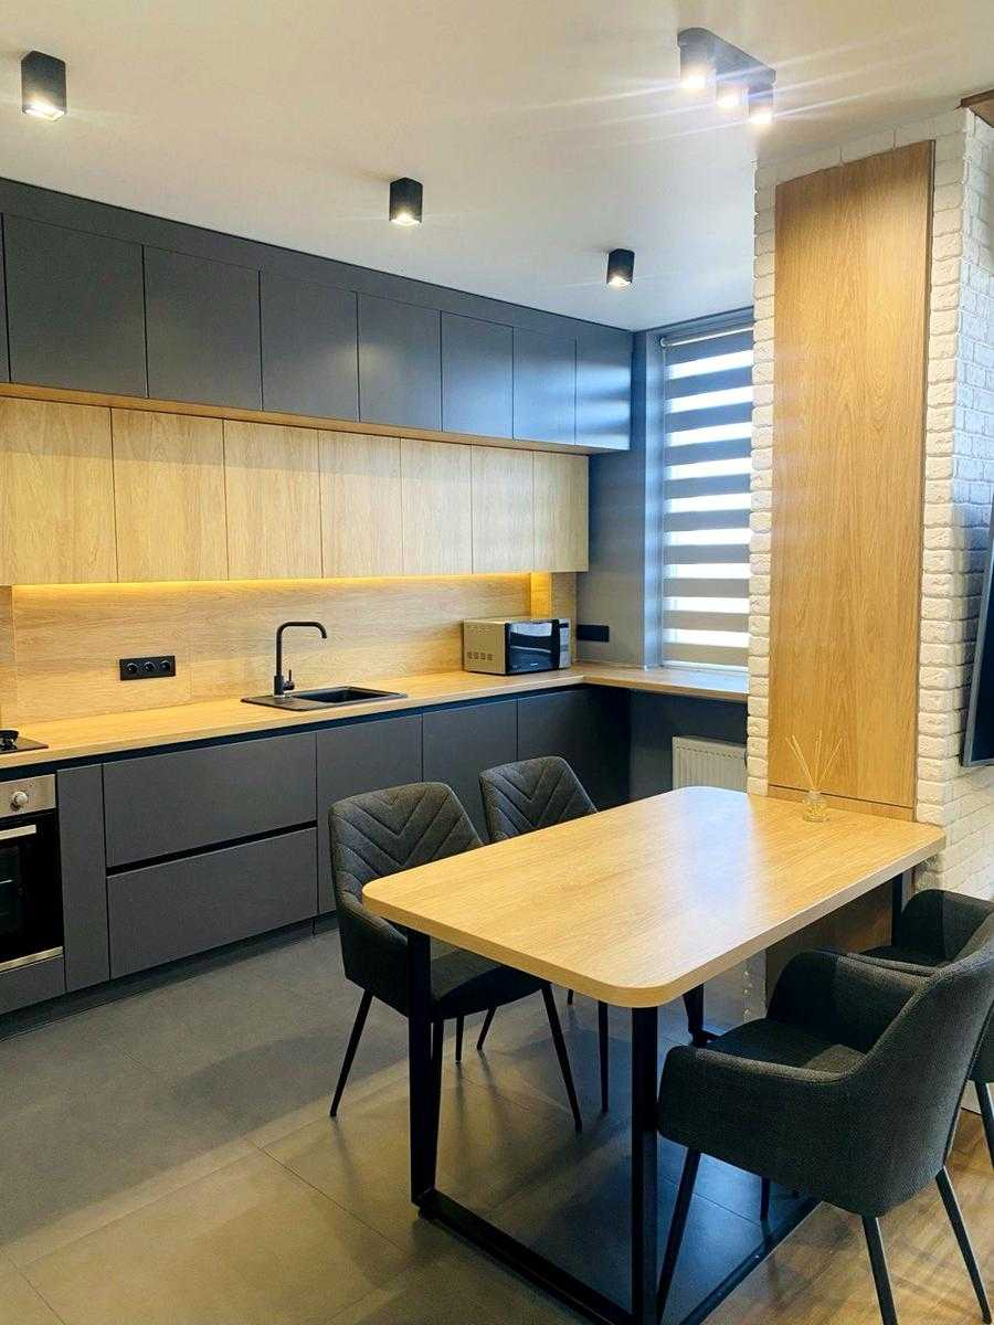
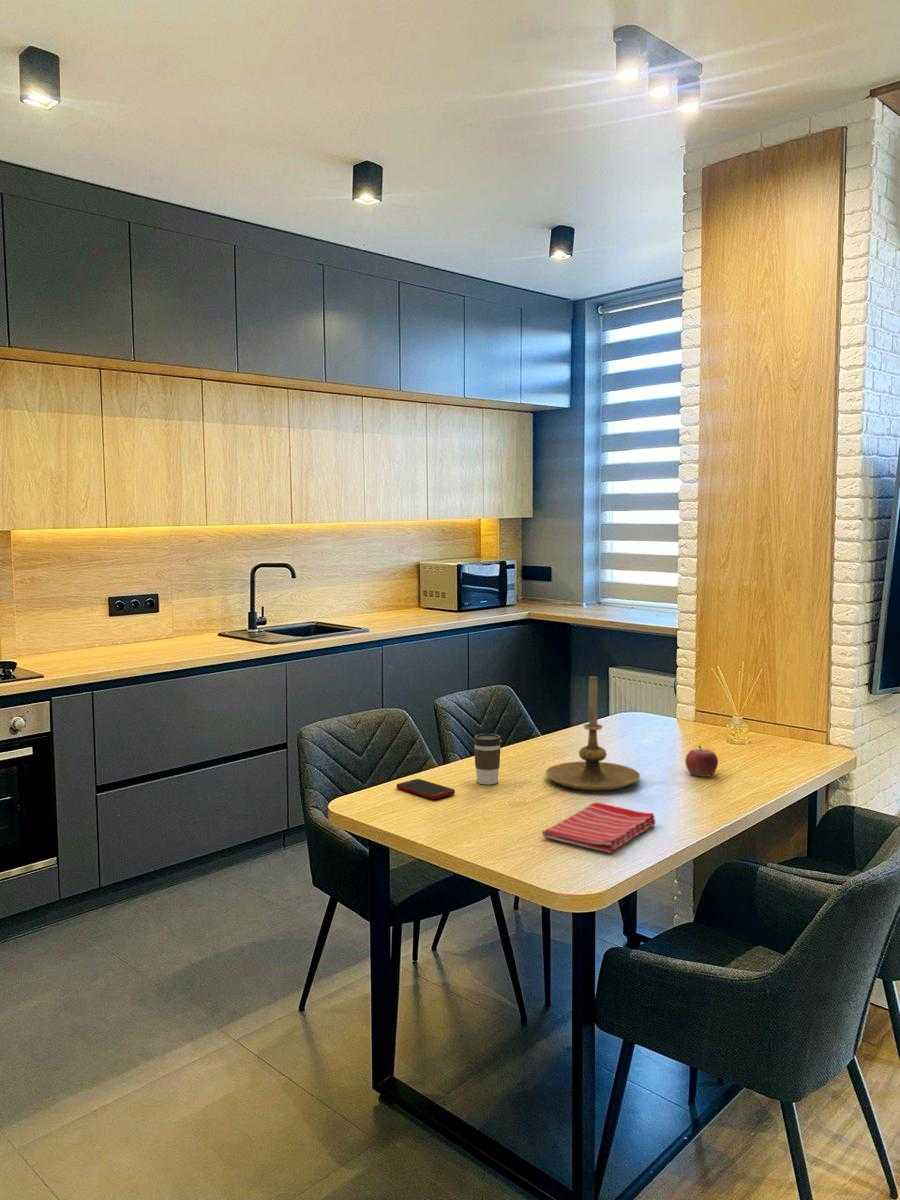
+ dish towel [541,802,657,854]
+ fruit [684,744,719,778]
+ cell phone [396,778,456,800]
+ coffee cup [472,733,502,785]
+ candle holder [545,675,641,791]
